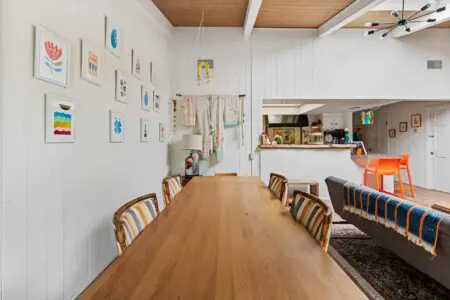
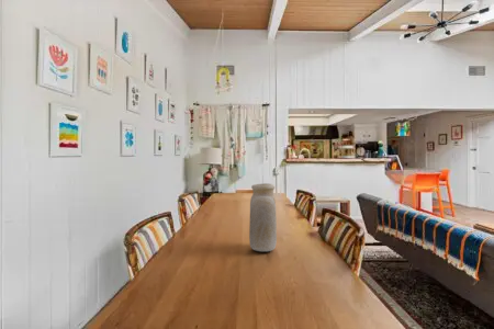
+ vase [248,182,278,252]
